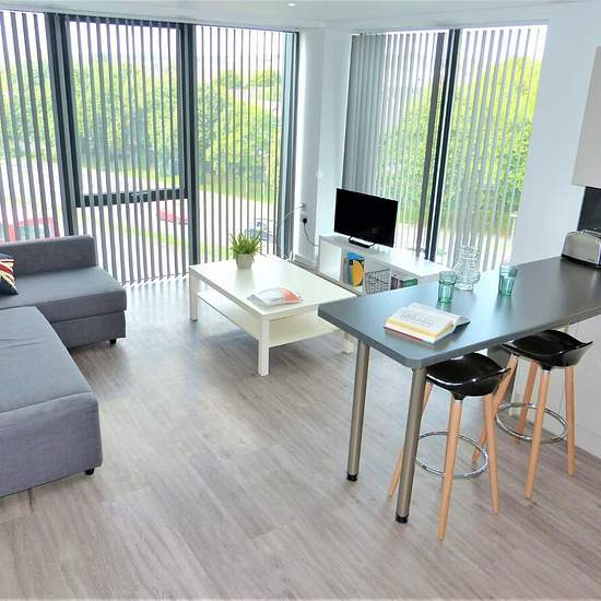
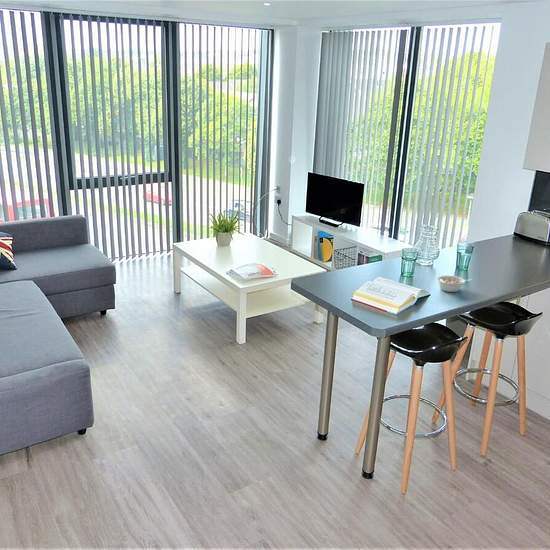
+ legume [436,274,473,293]
